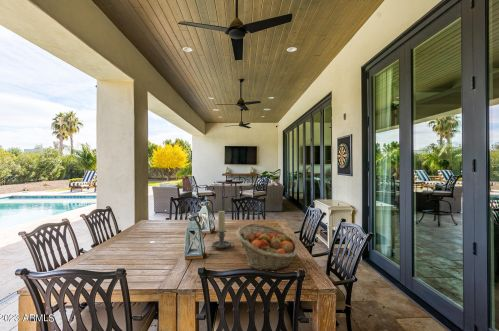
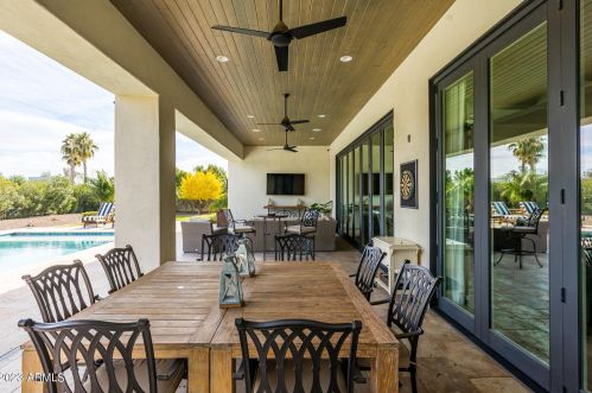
- fruit basket [235,223,299,271]
- candle holder [211,210,235,249]
